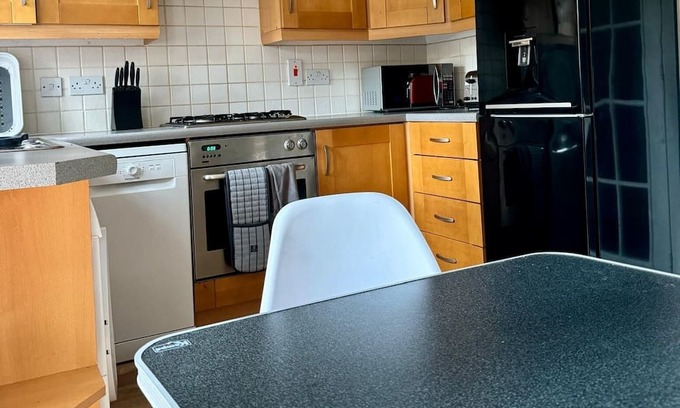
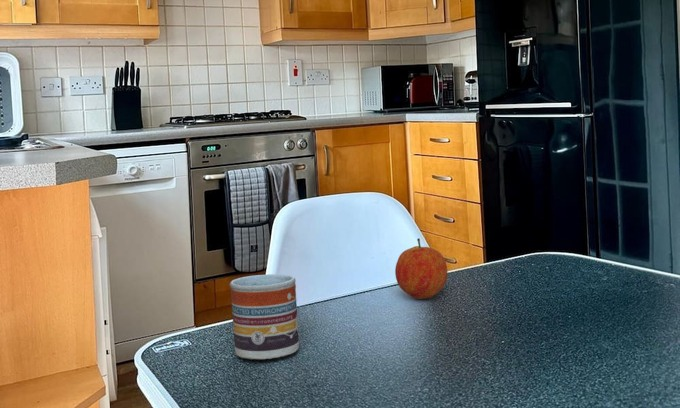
+ fruit [394,238,448,300]
+ cup [229,273,300,360]
